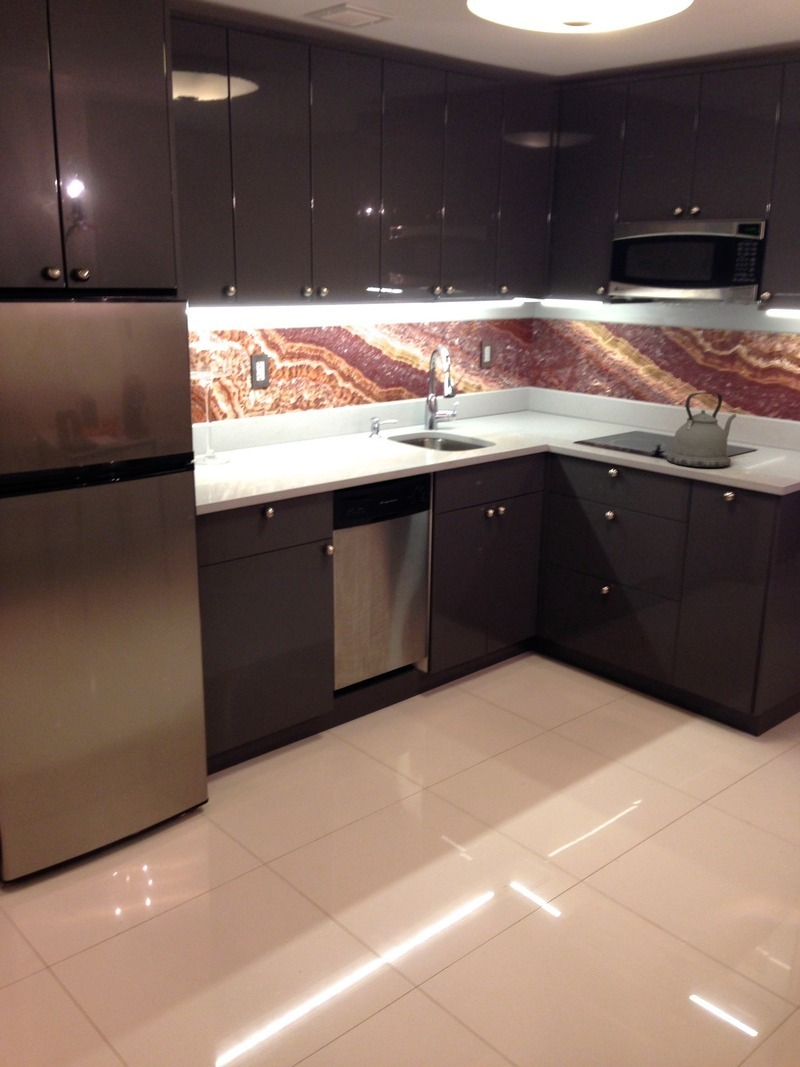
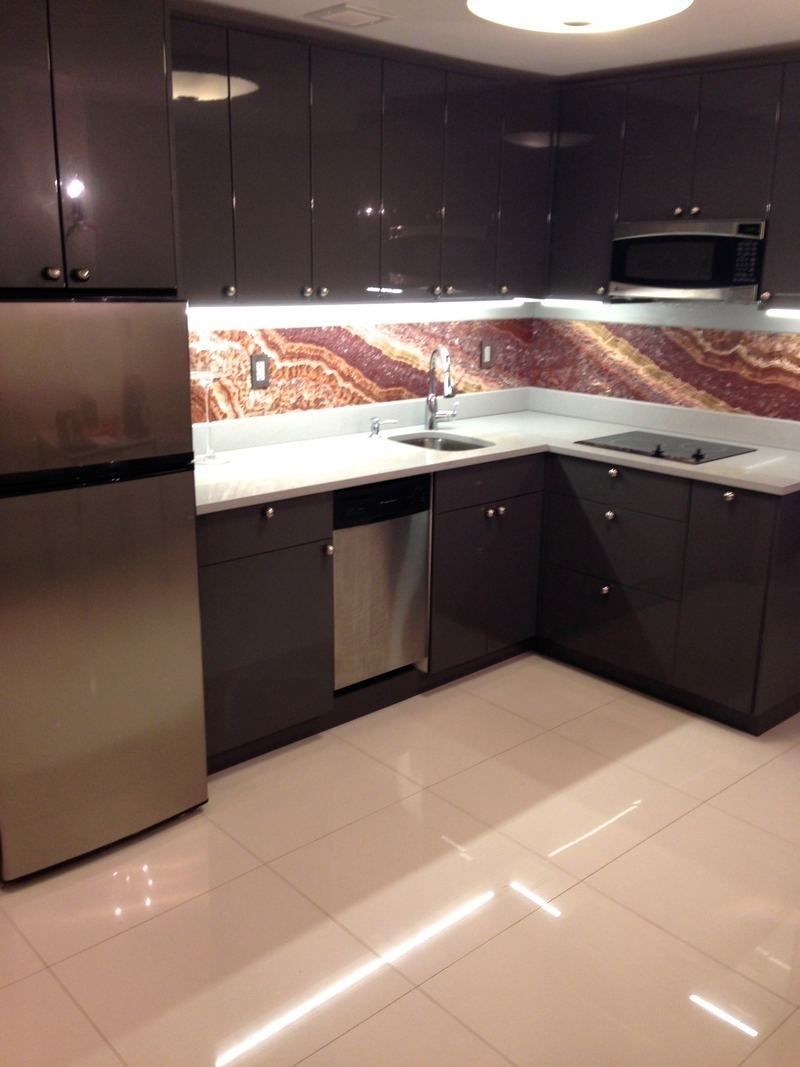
- kettle [666,391,737,468]
